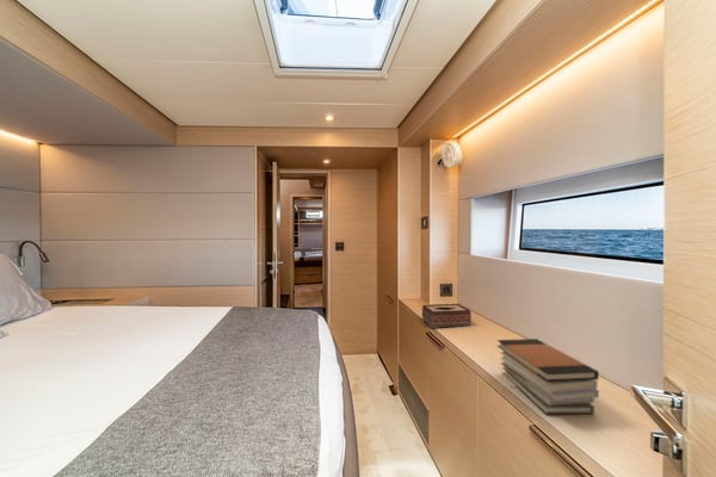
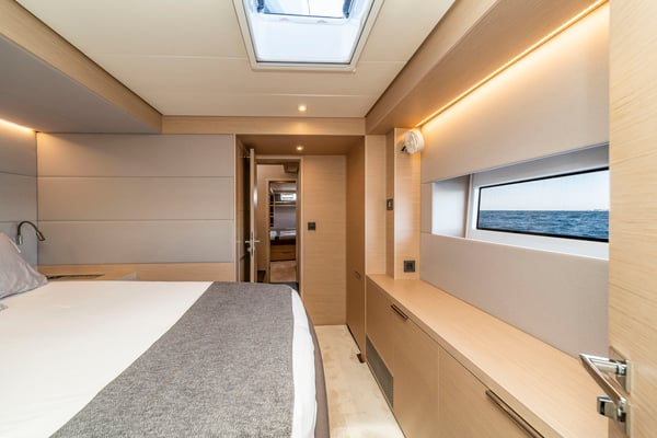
- book stack [496,337,600,415]
- tissue box [421,303,473,329]
